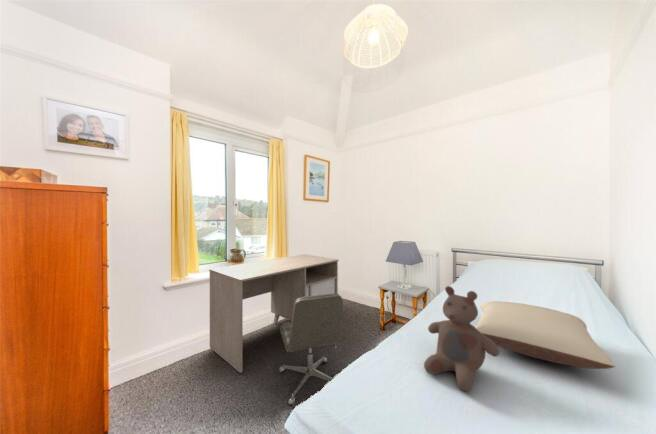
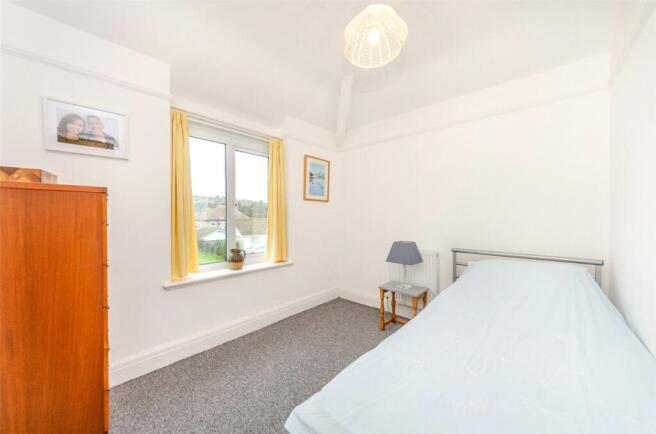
- chair [278,293,344,407]
- bear [423,285,501,392]
- desk [208,253,340,374]
- pillow [474,300,616,370]
